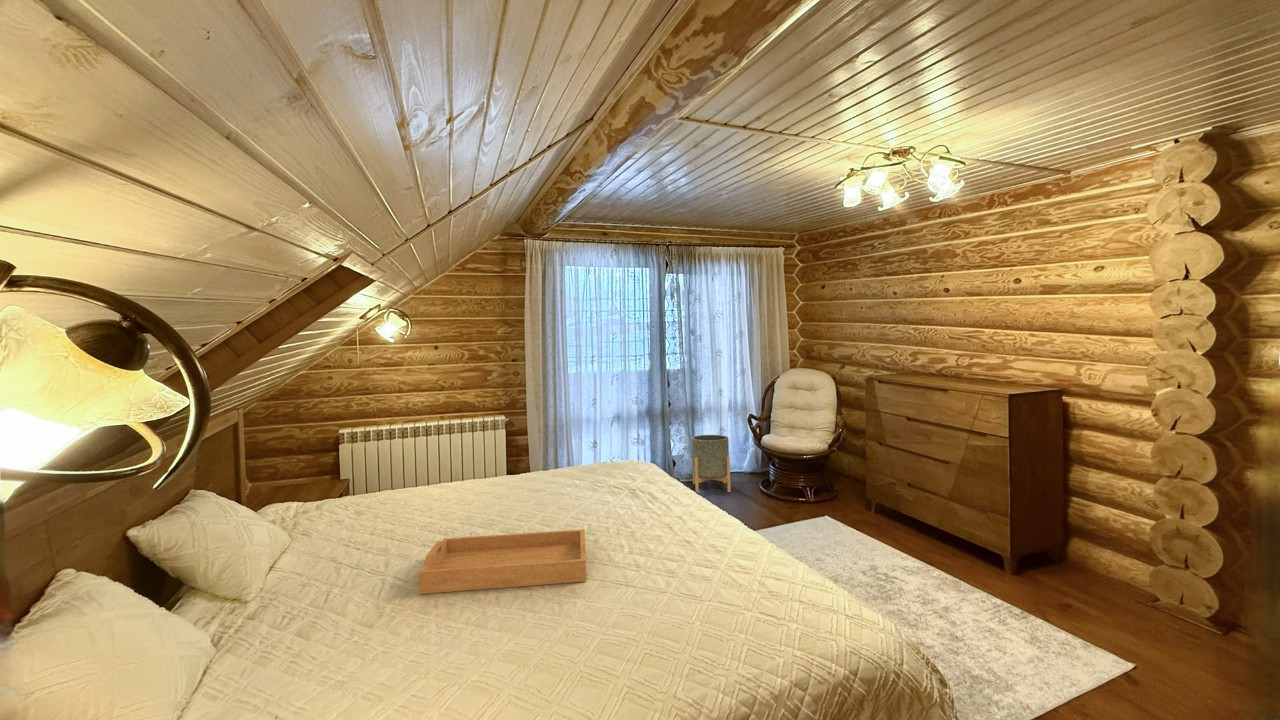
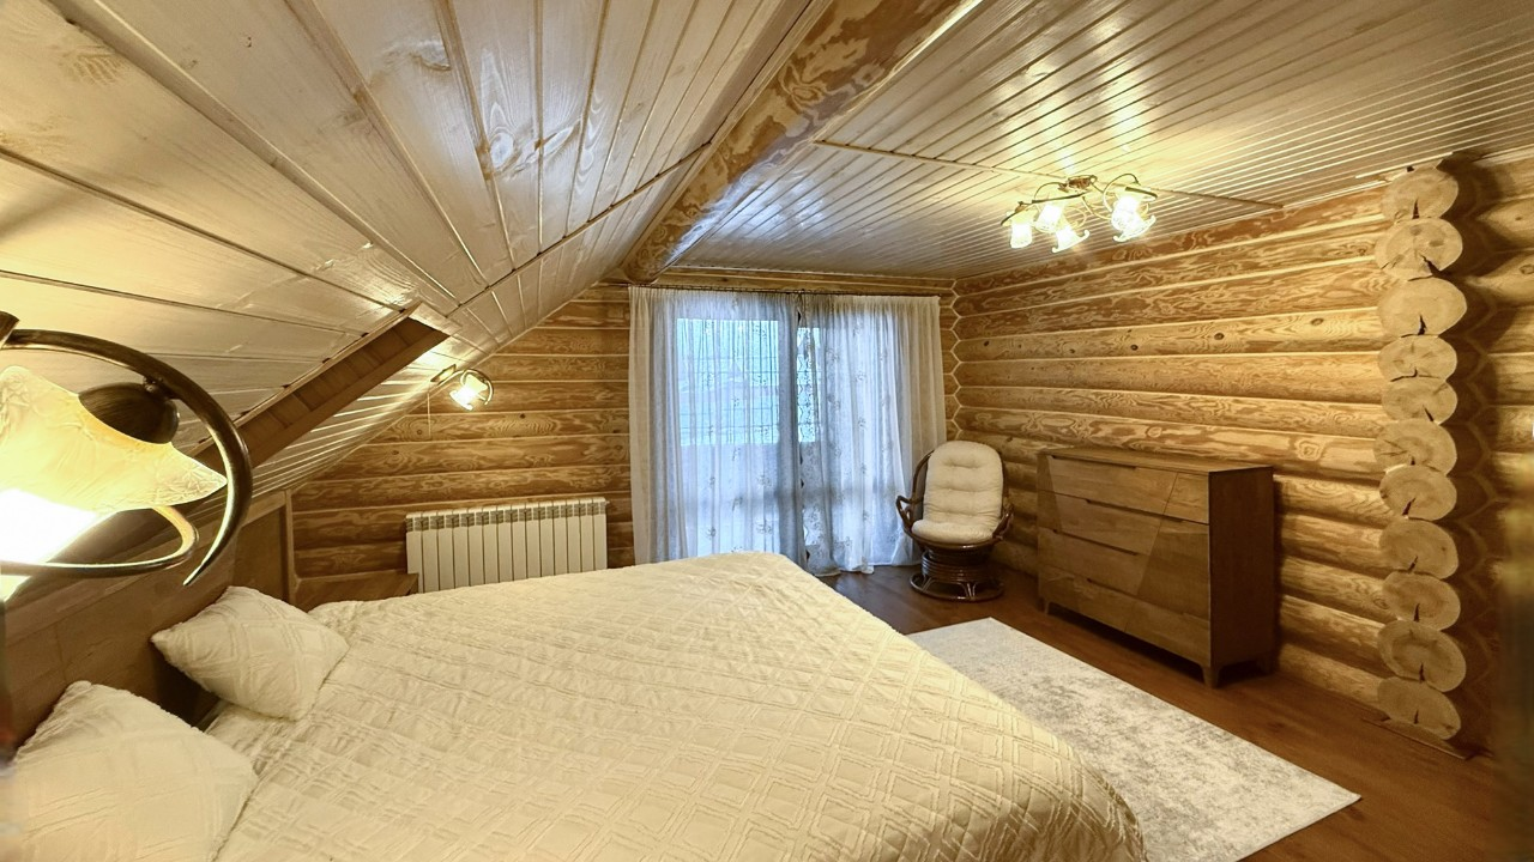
- serving tray [418,528,587,595]
- planter [691,434,732,494]
